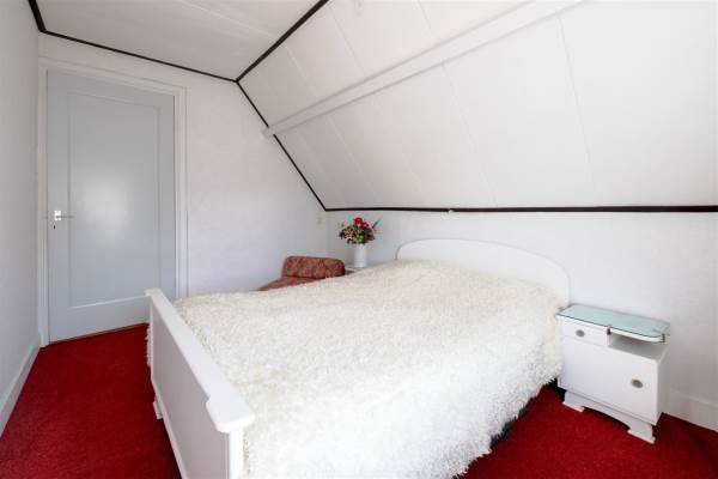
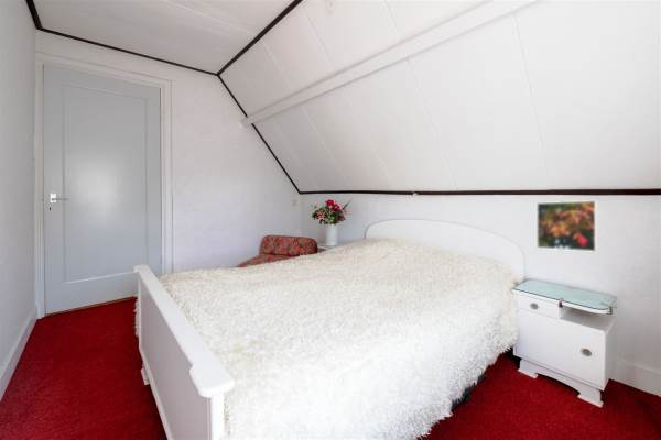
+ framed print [535,199,598,253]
